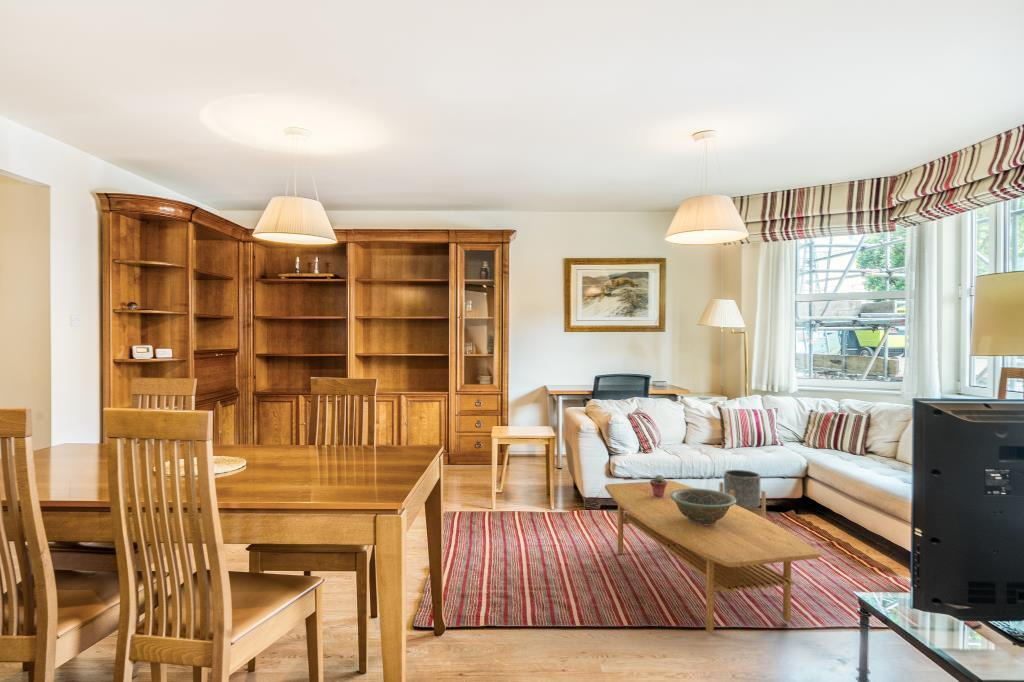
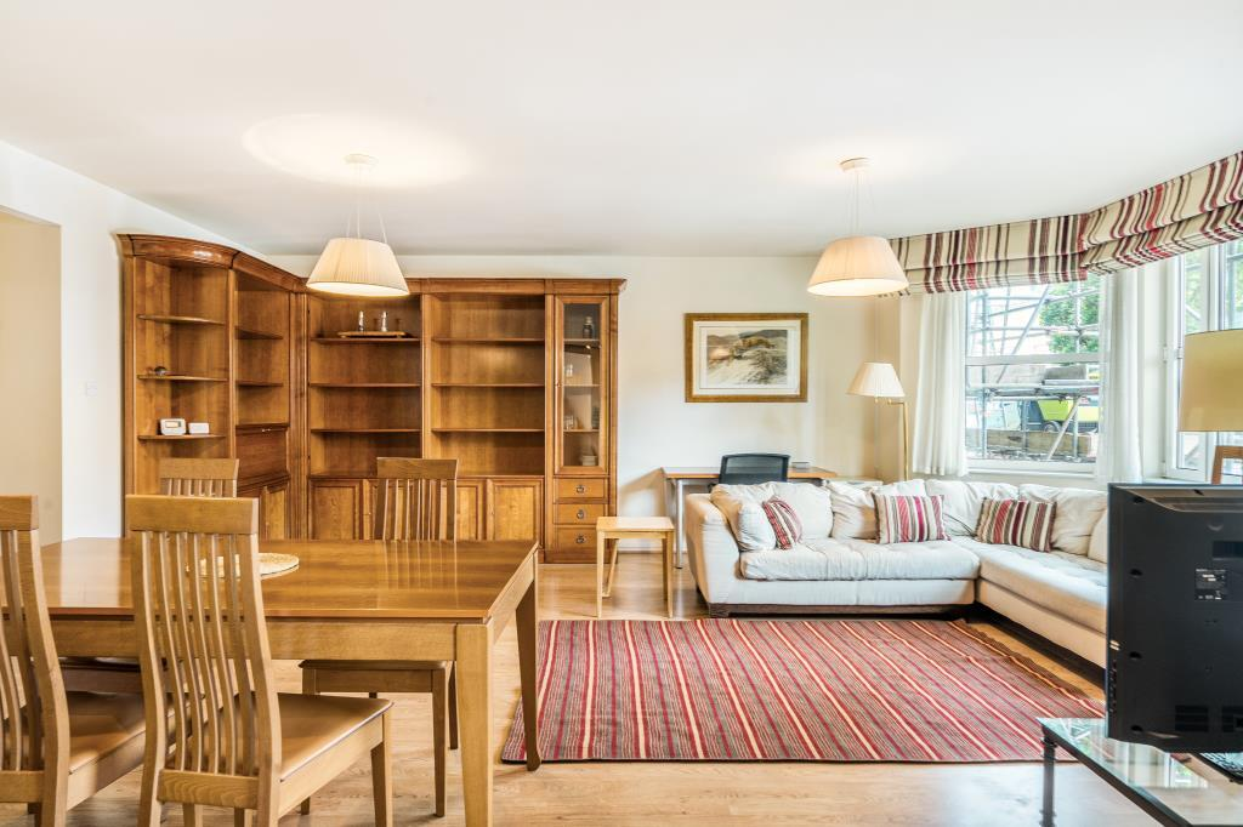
- decorative bowl [669,487,736,525]
- coffee table [604,480,822,634]
- planter [718,469,767,519]
- potted succulent [649,474,667,498]
